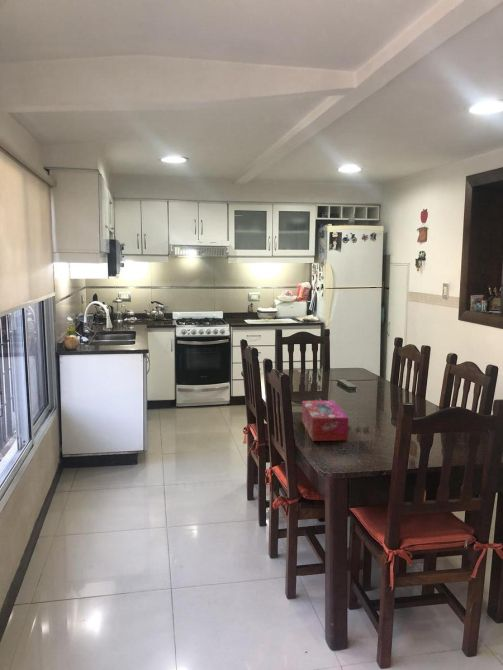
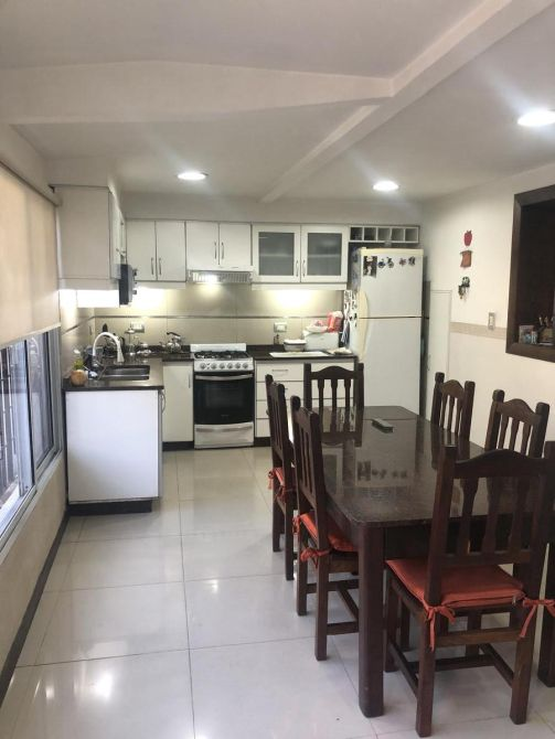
- tissue box [301,400,349,442]
